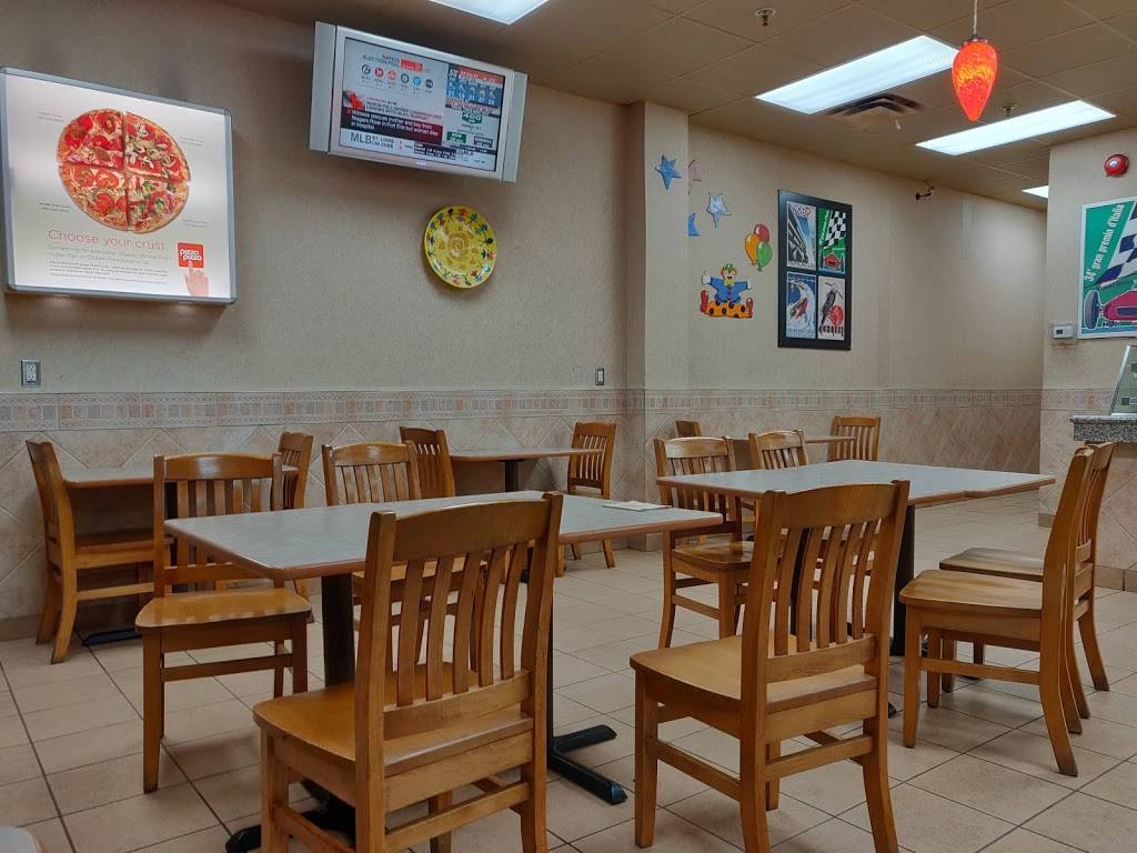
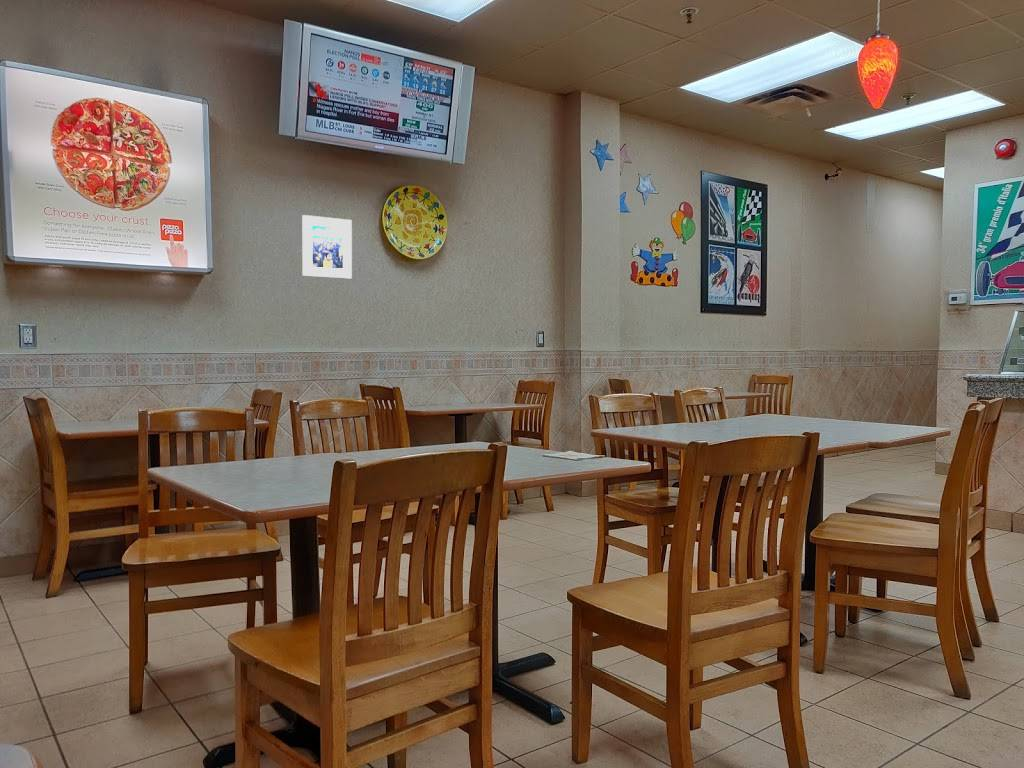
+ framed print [301,214,353,279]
